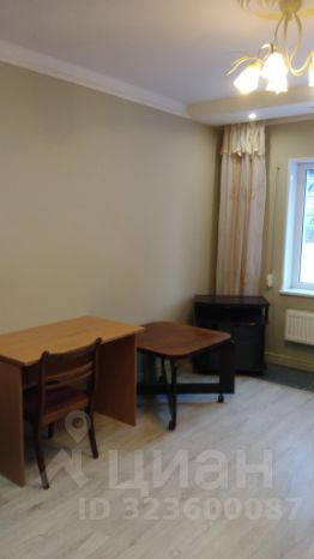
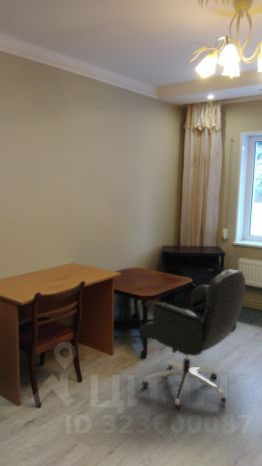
+ office chair [138,269,247,412]
